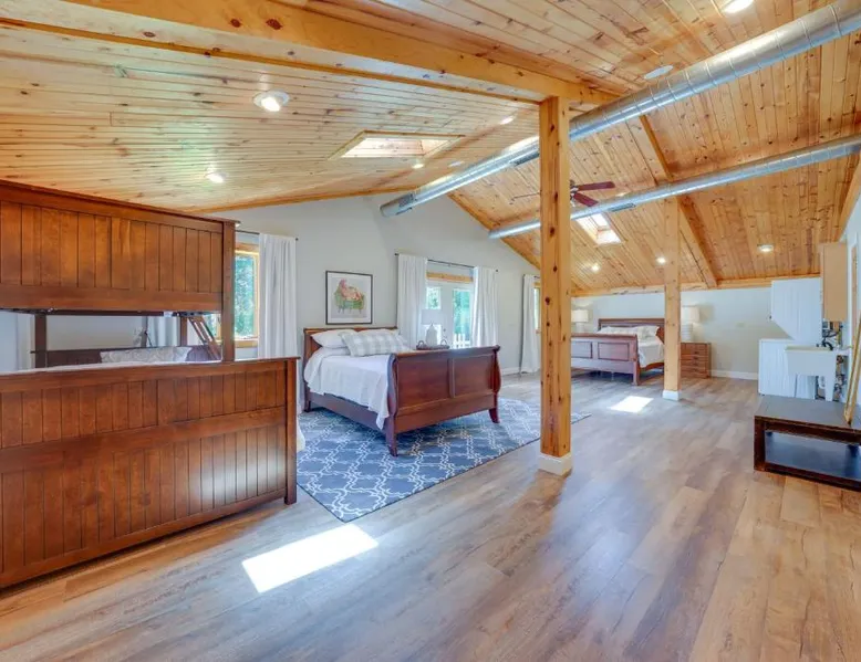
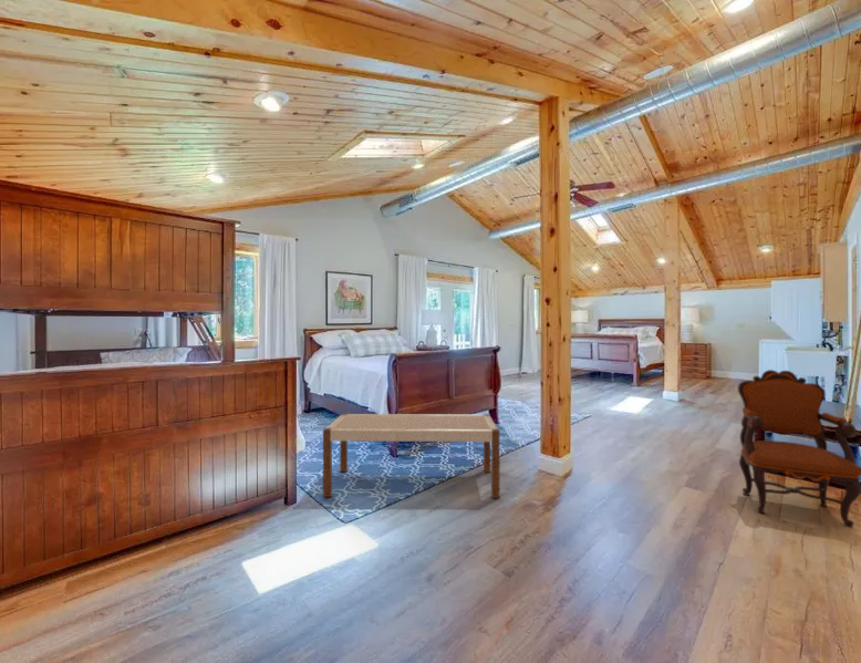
+ bench [322,413,500,499]
+ armchair [737,369,861,529]
